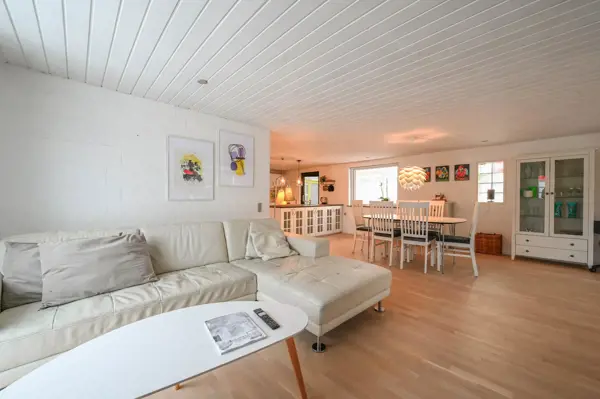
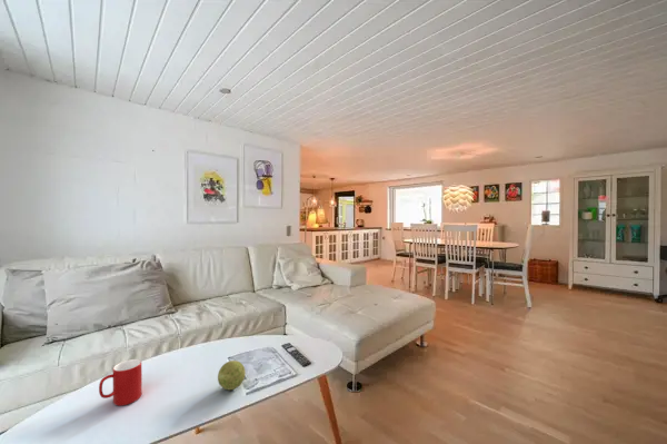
+ cup [98,358,143,406]
+ decorative ball [217,359,247,391]
